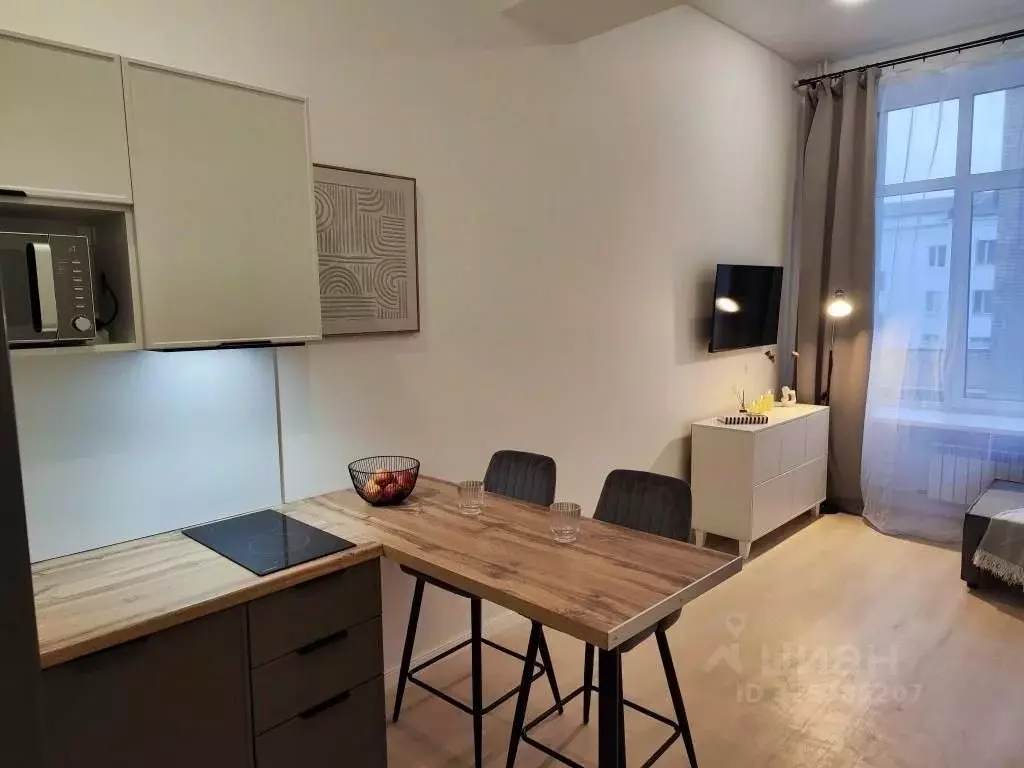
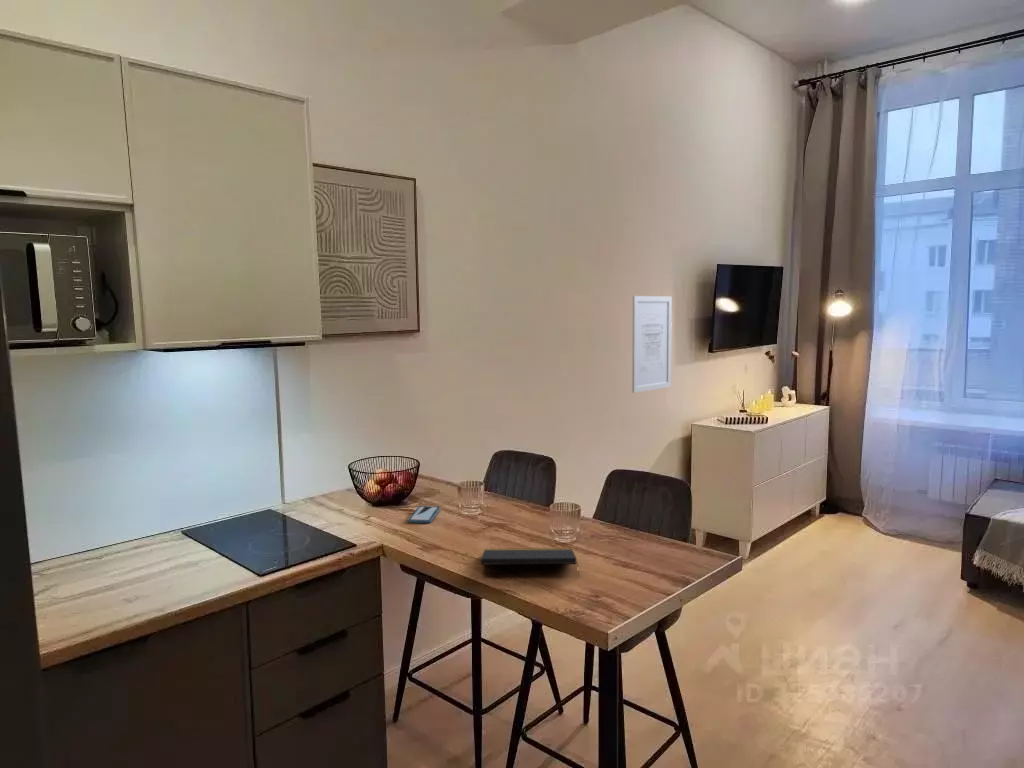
+ wall art [631,295,673,394]
+ notepad [480,547,580,576]
+ smartphone [407,505,441,524]
